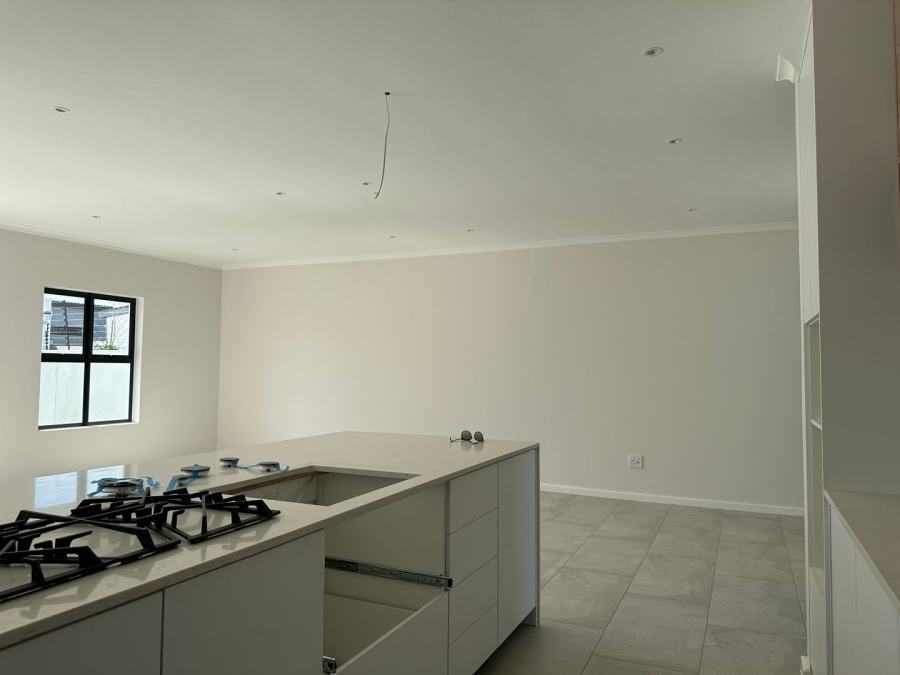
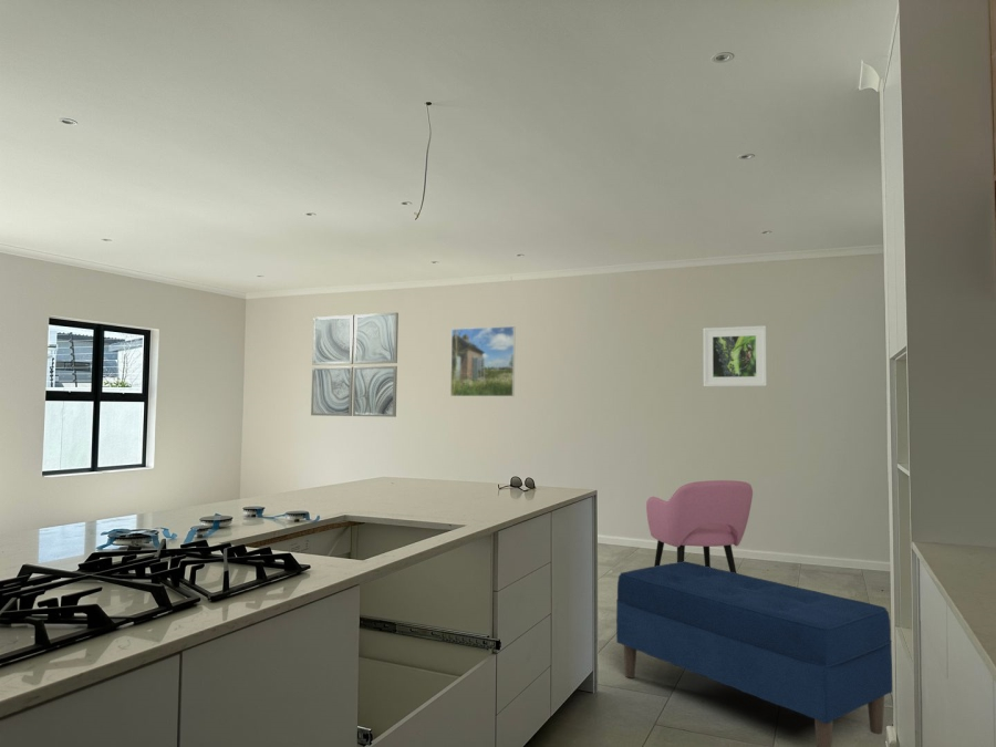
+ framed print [702,324,768,387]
+ bench [615,560,893,747]
+ wall art [310,311,400,418]
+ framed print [449,325,516,397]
+ armchair [645,479,754,573]
